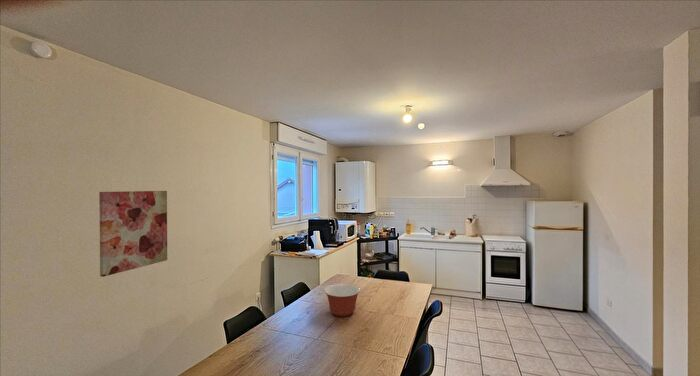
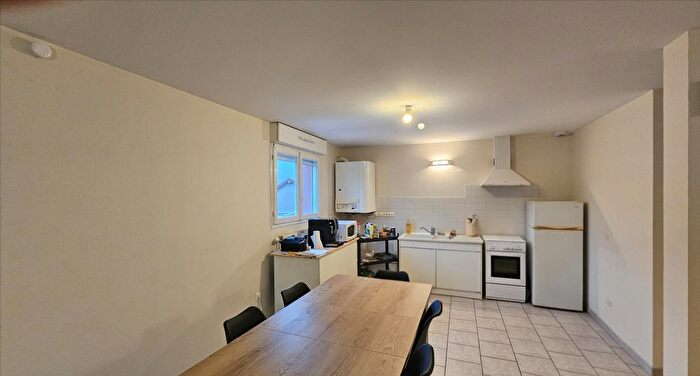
- wall art [98,190,168,278]
- mixing bowl [323,283,361,318]
